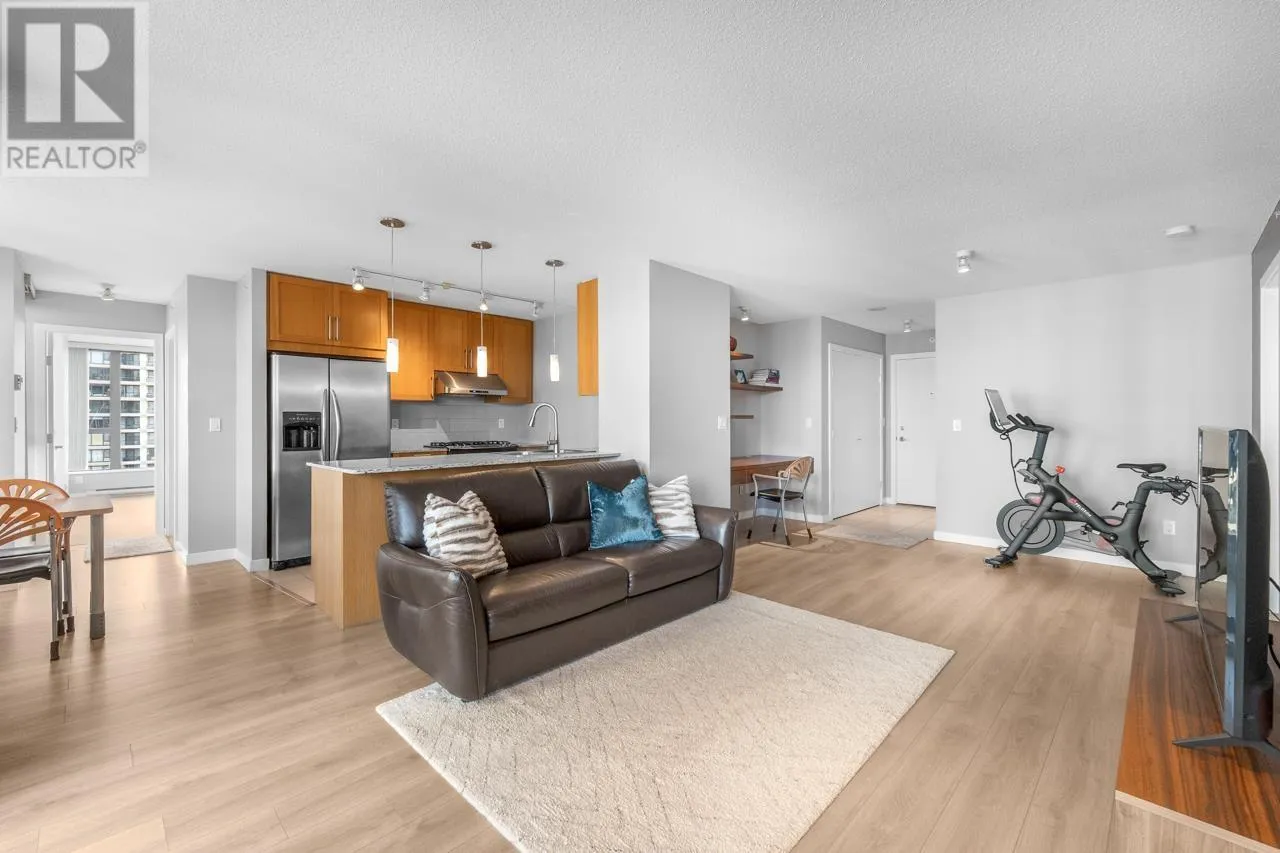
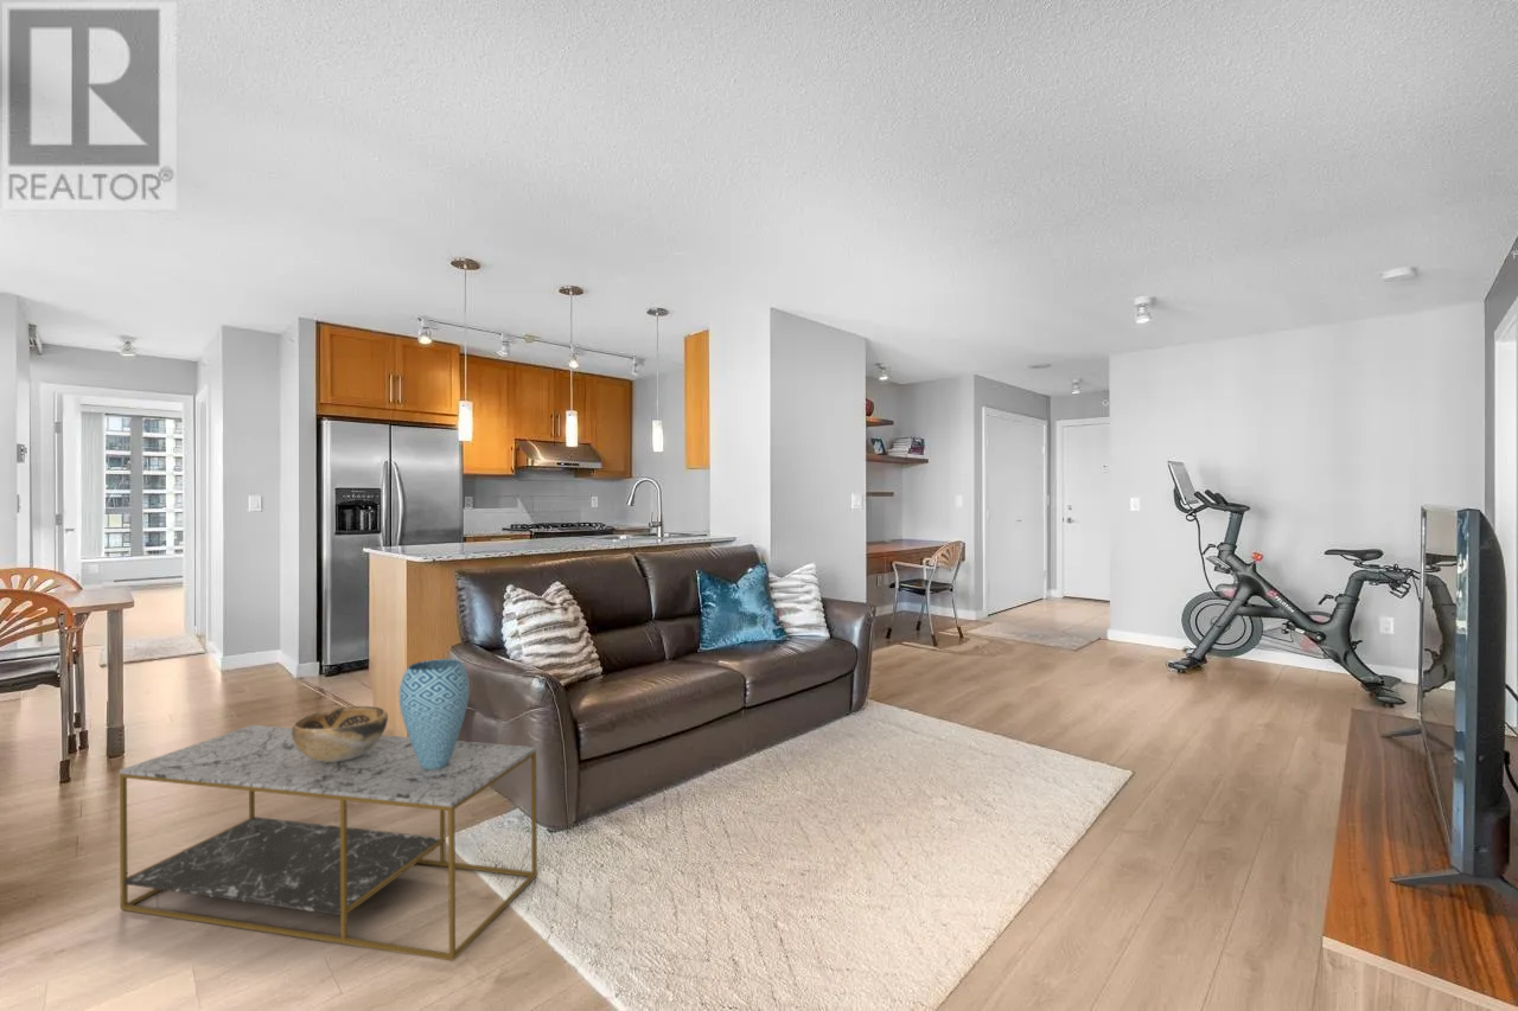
+ vase [398,658,471,769]
+ decorative bowl [291,705,389,762]
+ coffee table [119,724,538,962]
